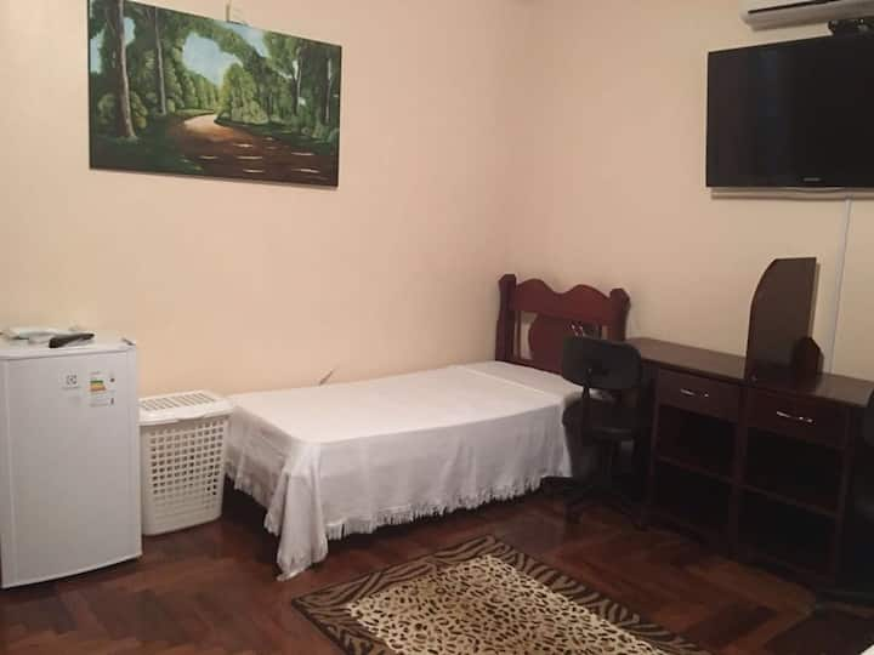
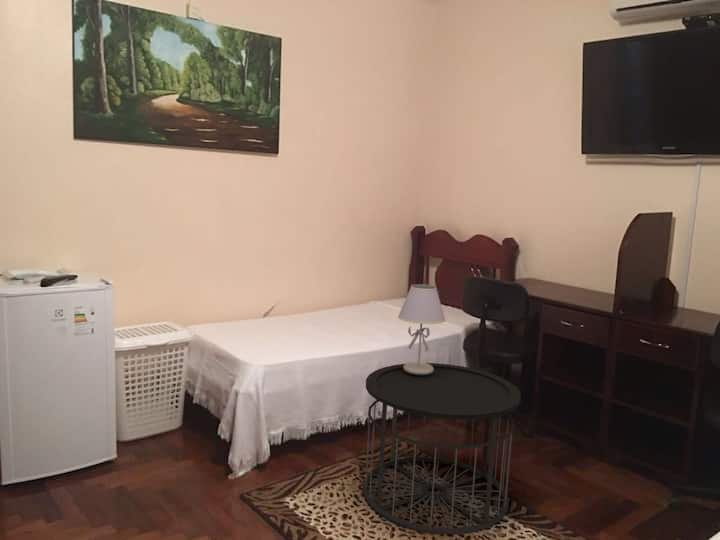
+ side table [362,362,522,535]
+ table lamp [397,283,447,375]
